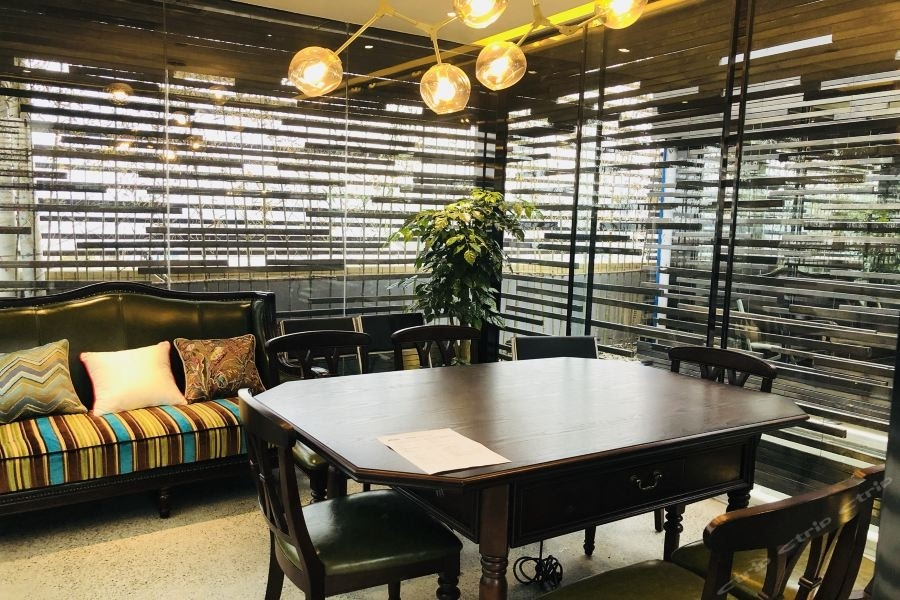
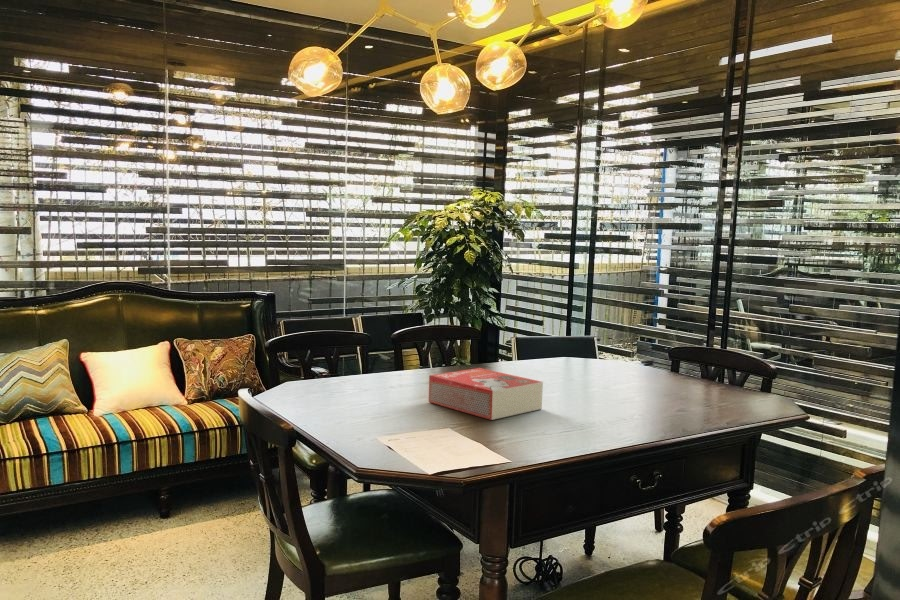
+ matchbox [428,367,544,421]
